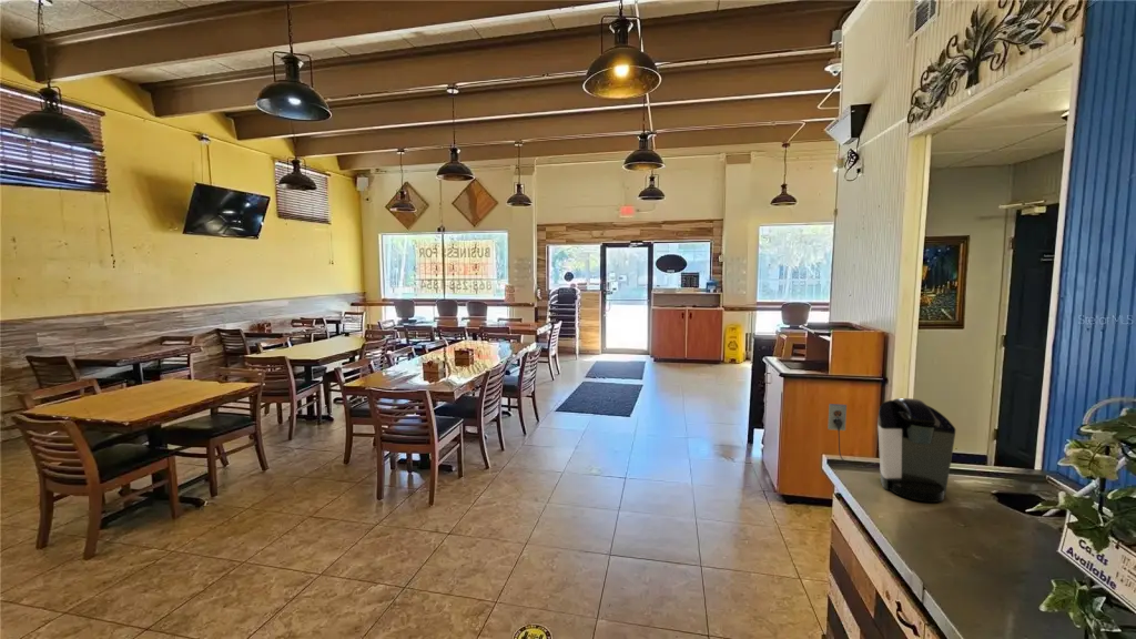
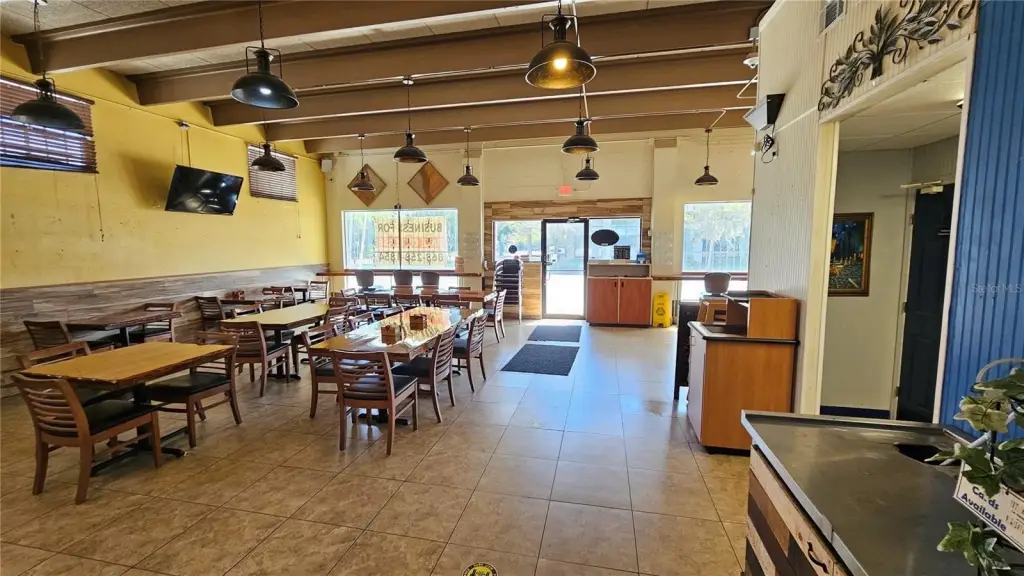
- coffee maker [826,397,956,504]
